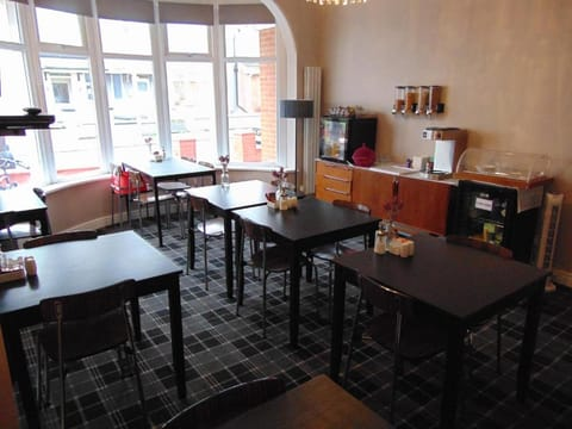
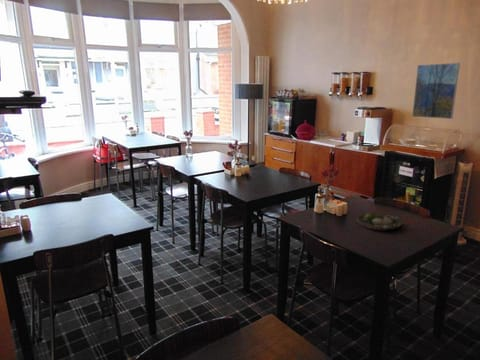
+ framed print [411,62,461,120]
+ dinner plate [356,211,402,231]
